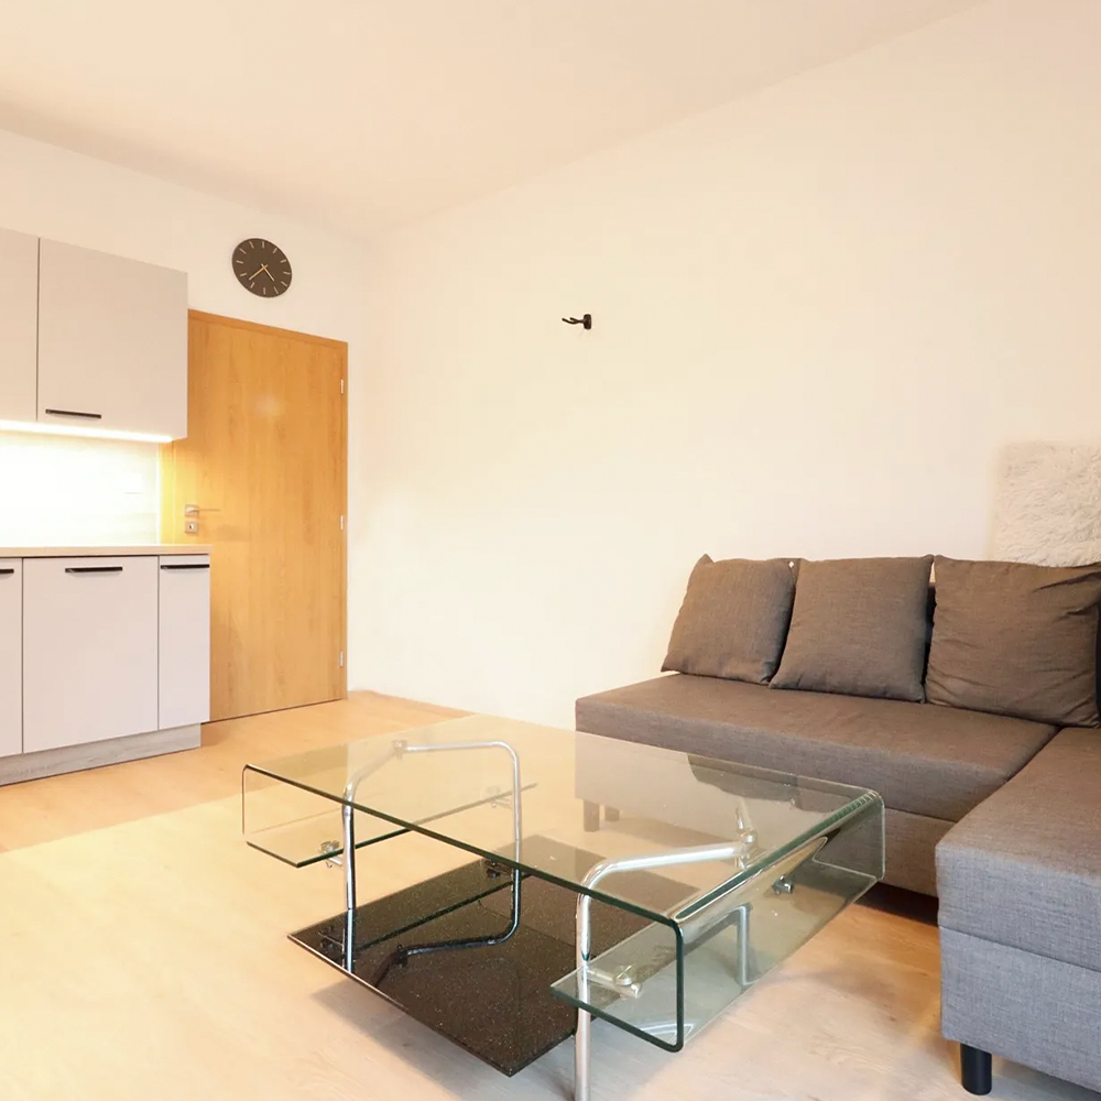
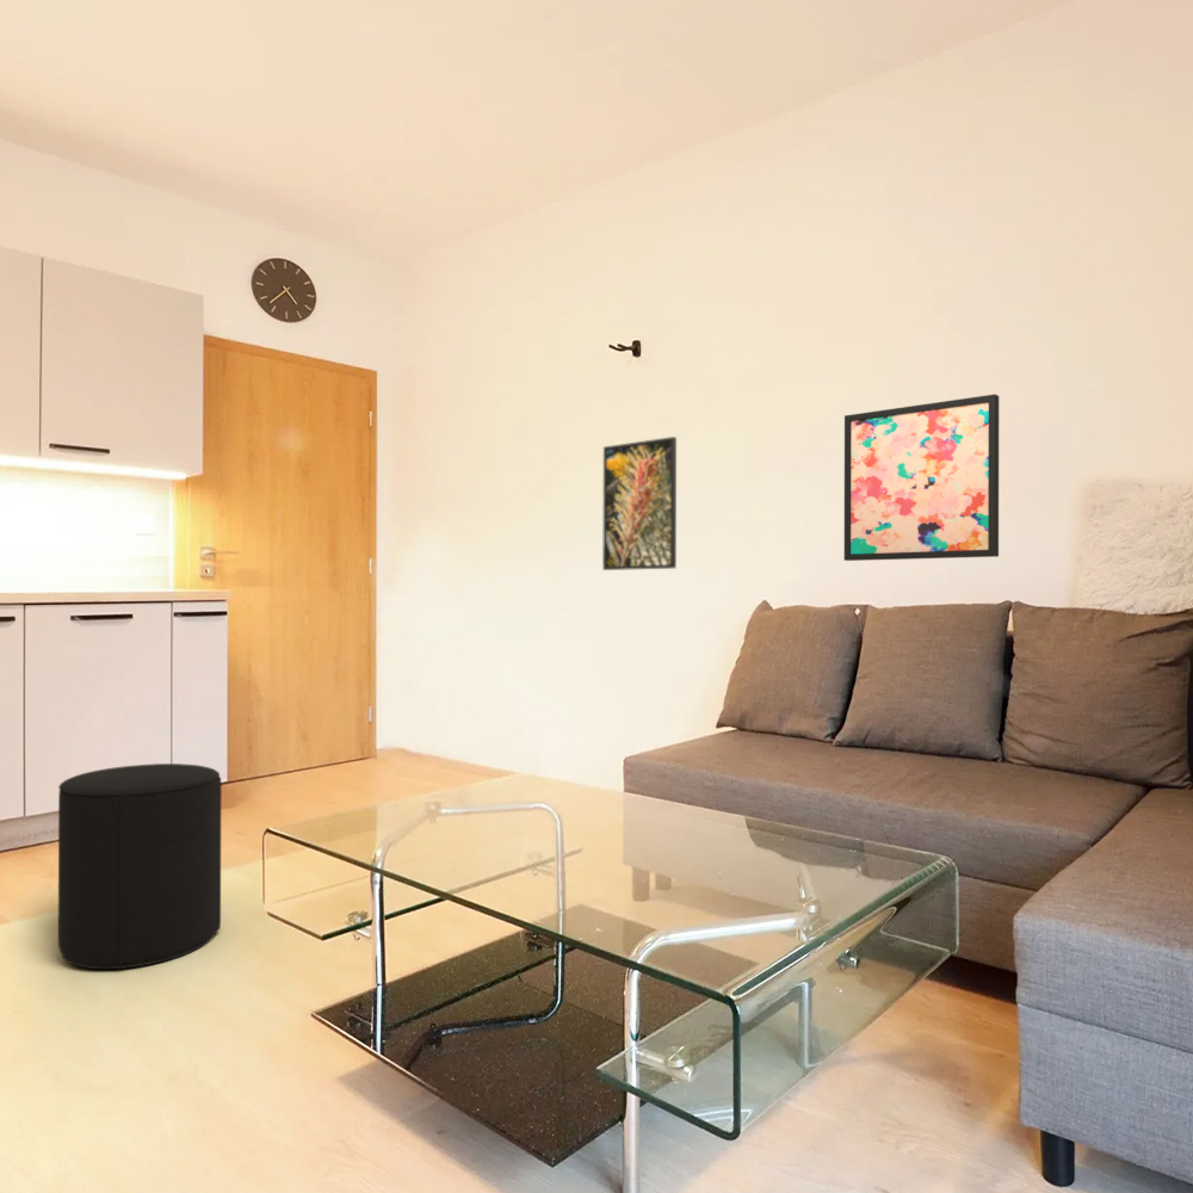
+ wall art [843,394,1000,562]
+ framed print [601,435,678,571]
+ stool [57,762,223,970]
